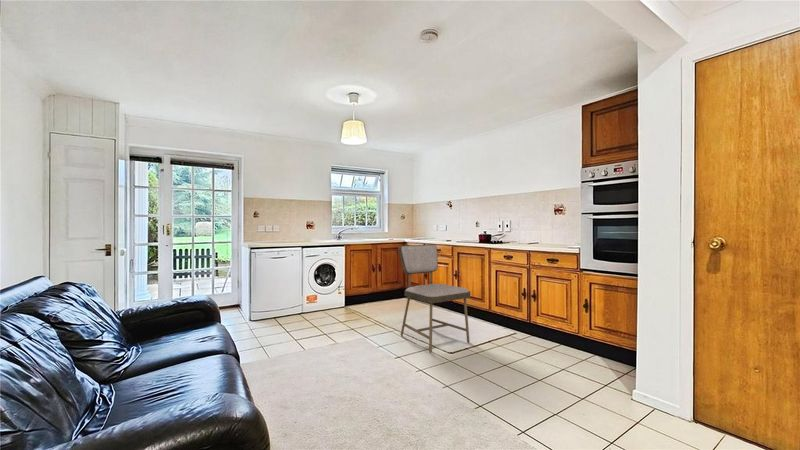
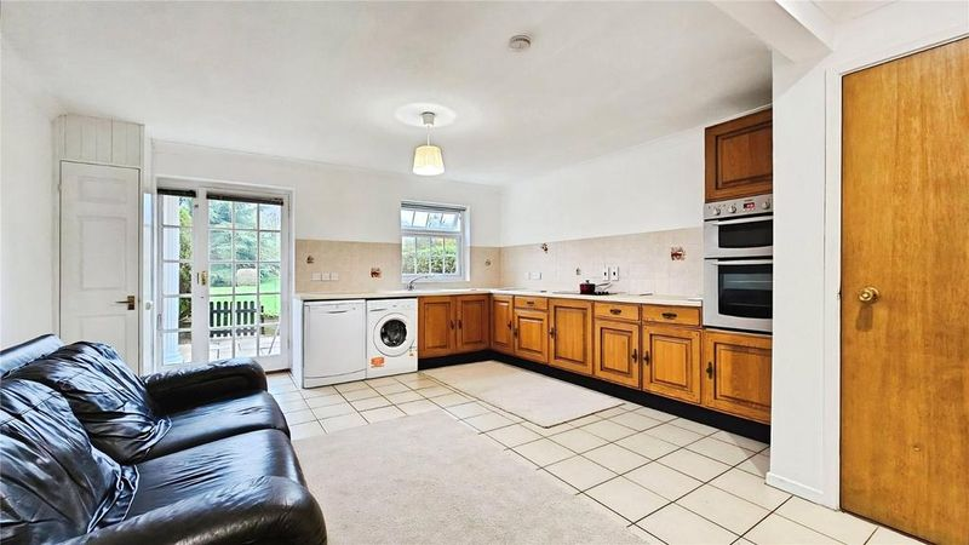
- dining chair [397,243,471,353]
